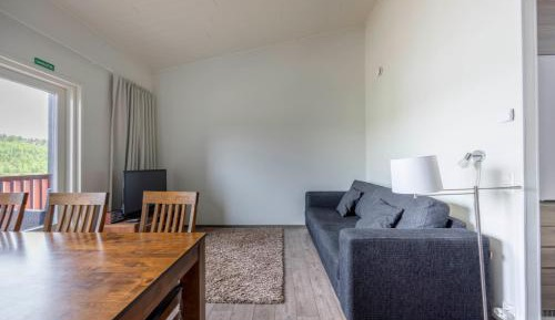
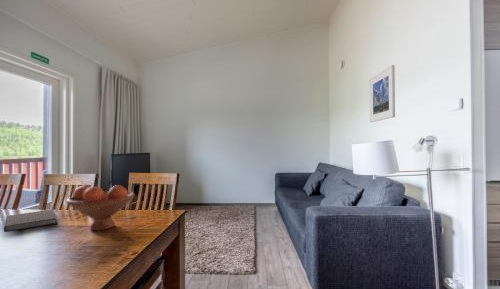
+ fruit bowl [65,184,136,231]
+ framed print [368,64,396,123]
+ notebook [3,208,59,233]
